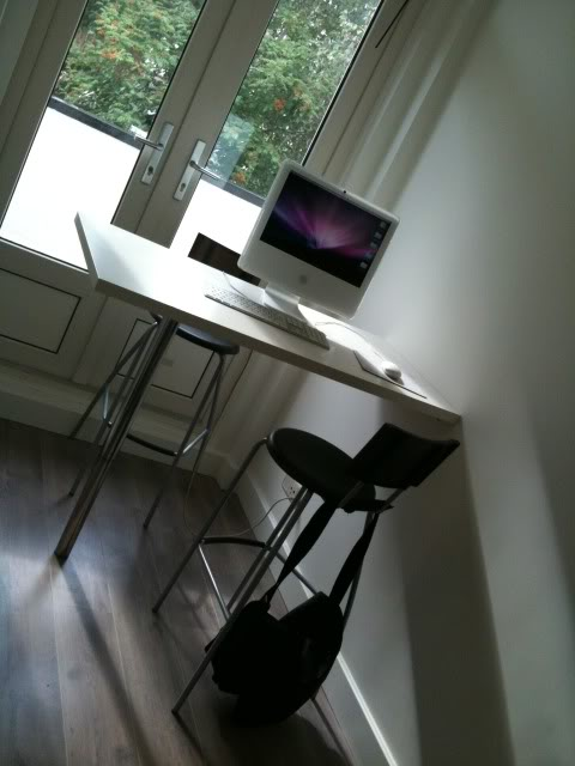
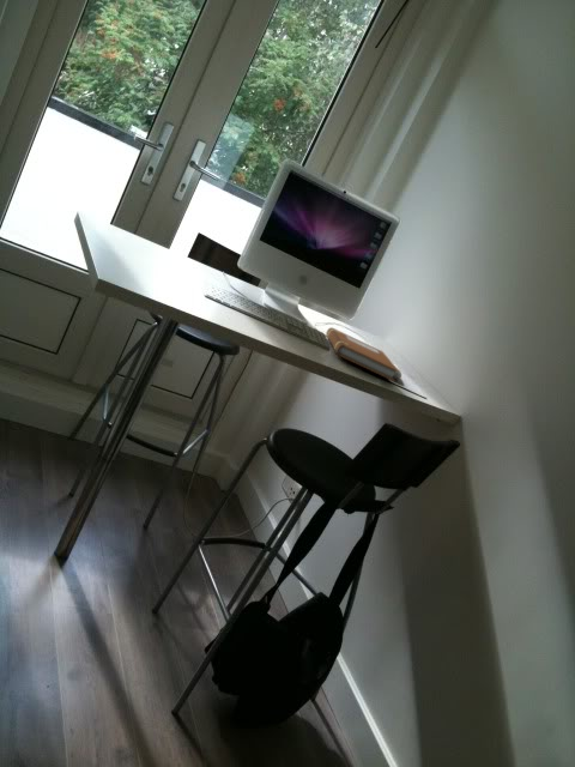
+ notebook [325,326,400,382]
